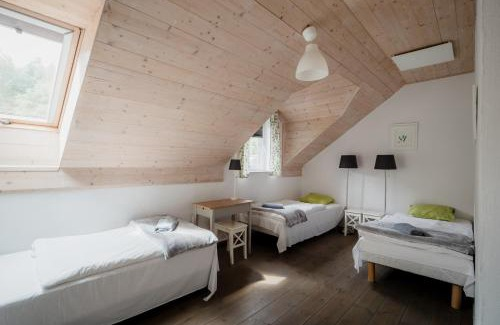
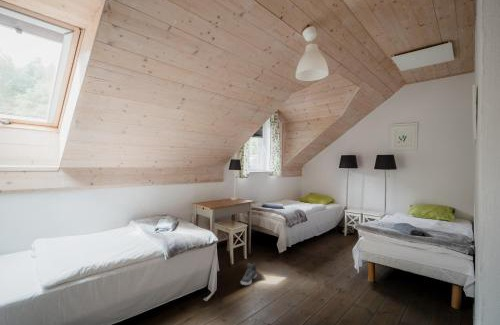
+ sneaker [240,262,258,286]
